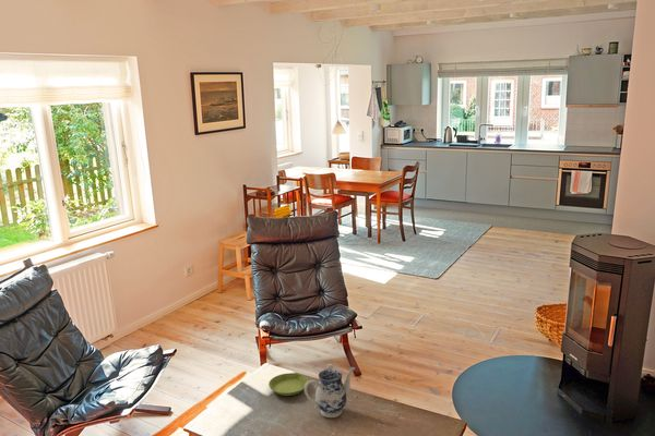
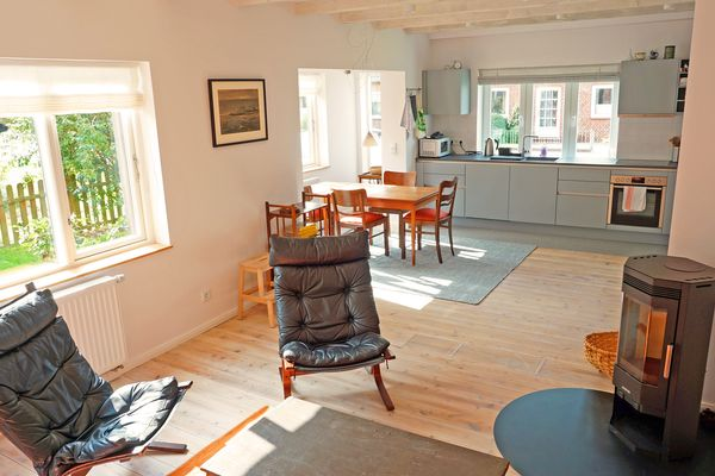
- saucer [267,372,309,397]
- teapot [303,363,356,419]
